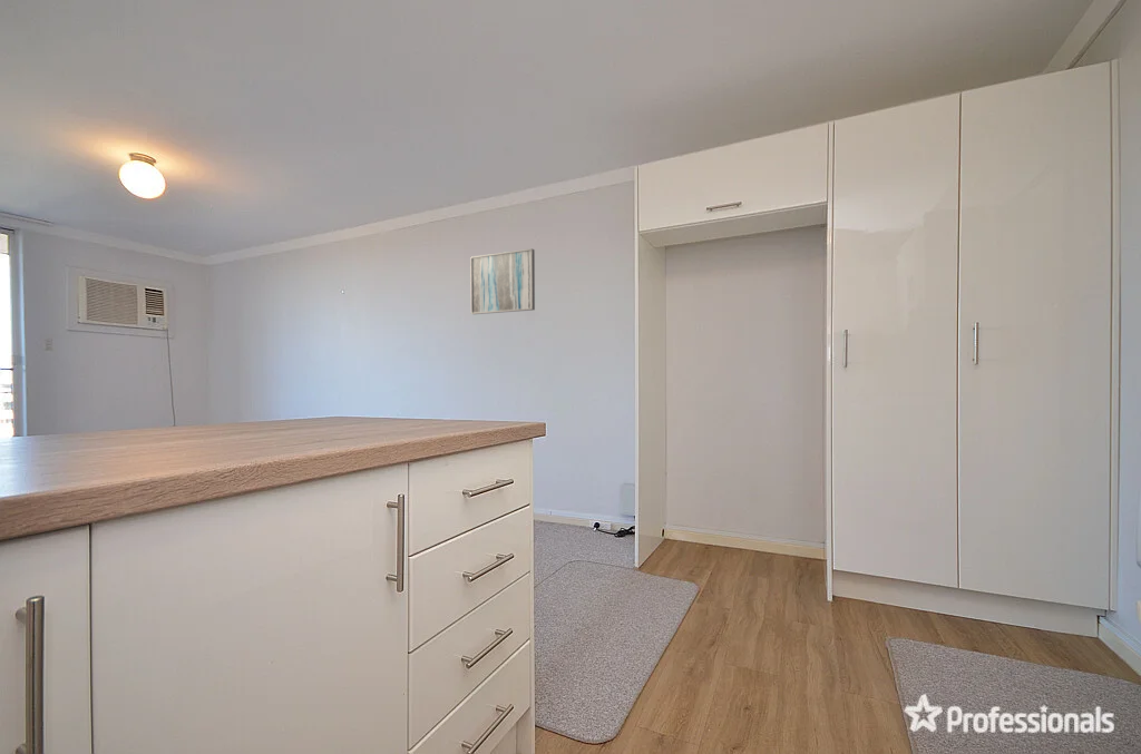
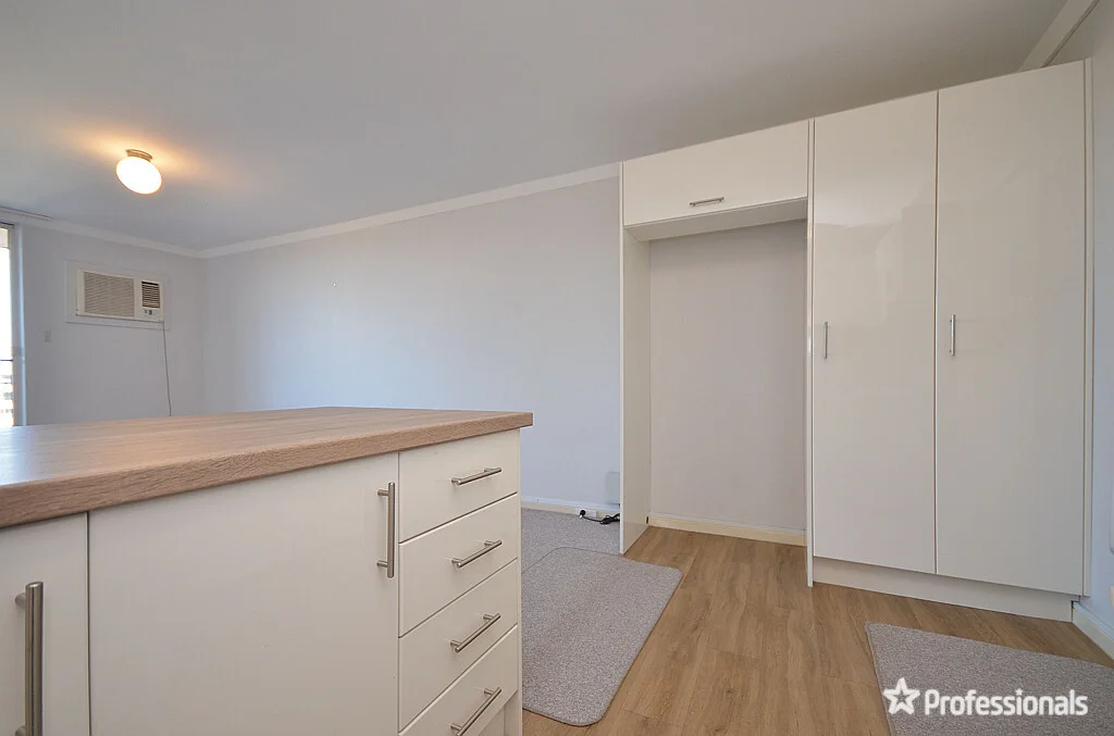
- wall art [469,247,536,315]
